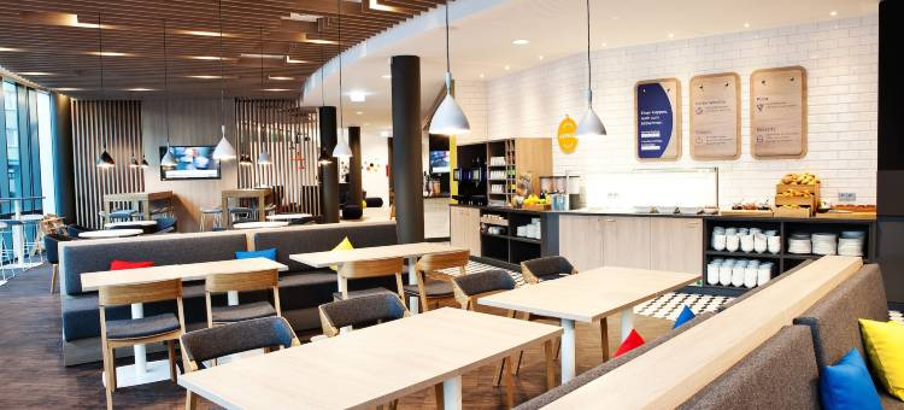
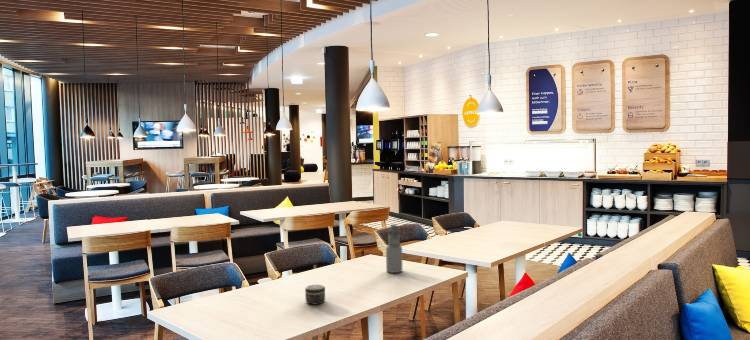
+ water bottle [385,223,403,274]
+ jar [304,284,326,306]
